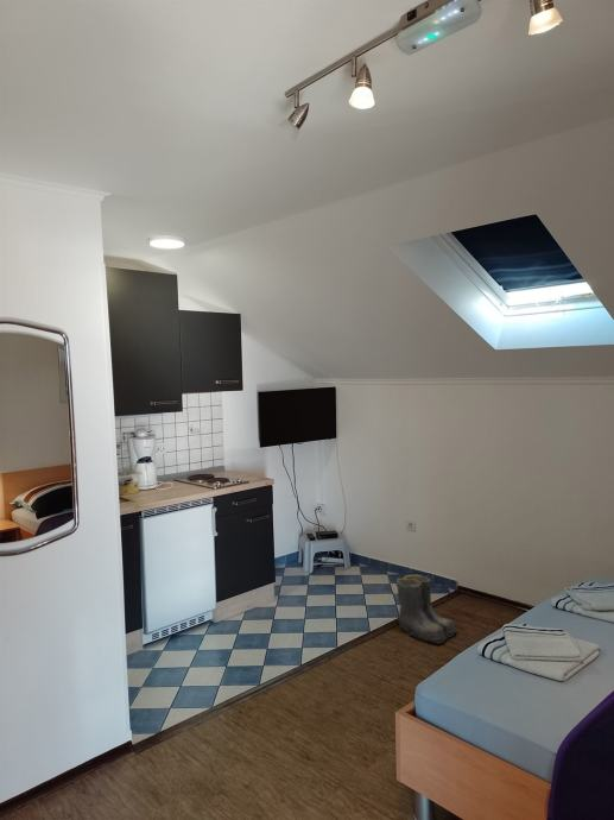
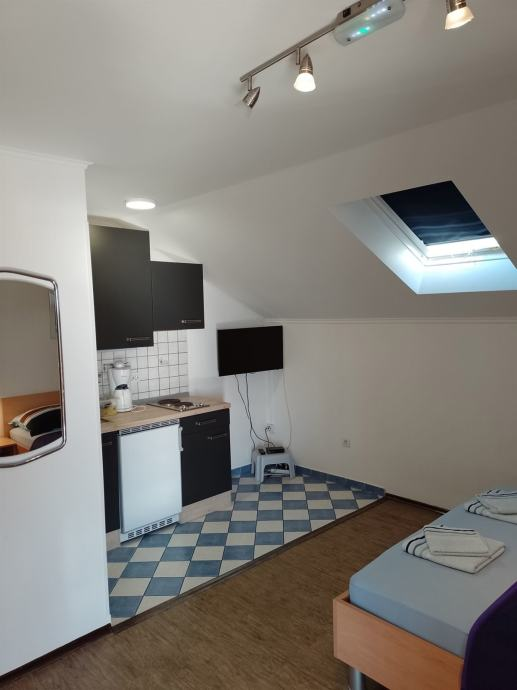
- boots [394,574,458,645]
